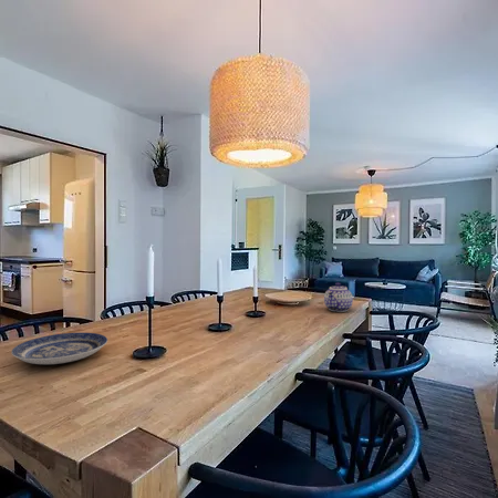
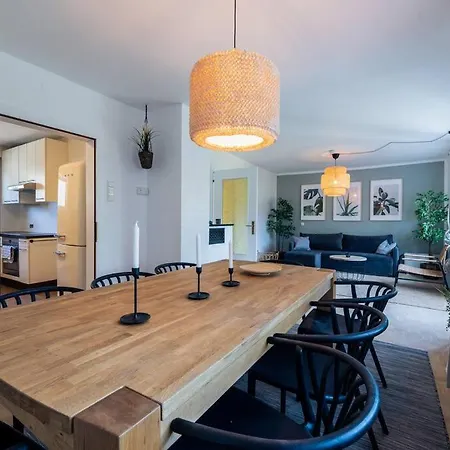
- plate [10,332,108,365]
- teapot [323,281,354,313]
